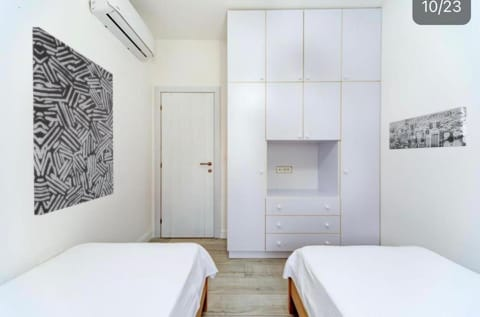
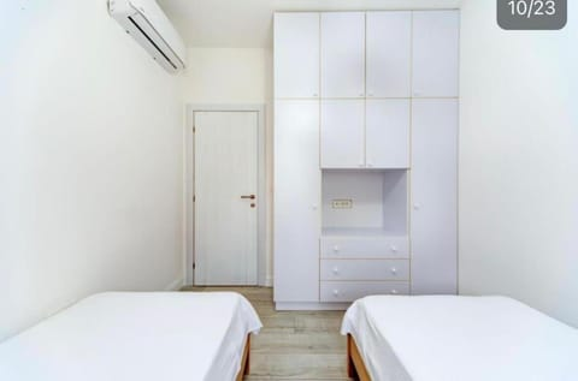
- wall art [388,106,467,150]
- wall art [31,26,114,216]
